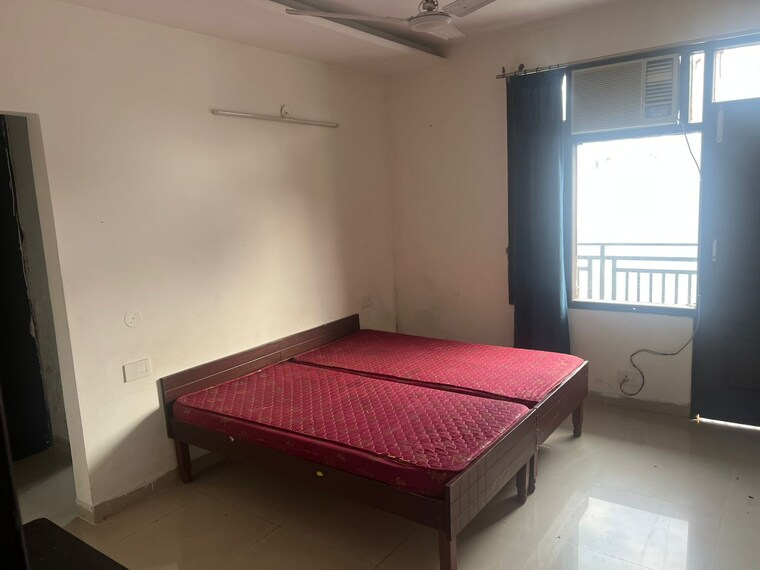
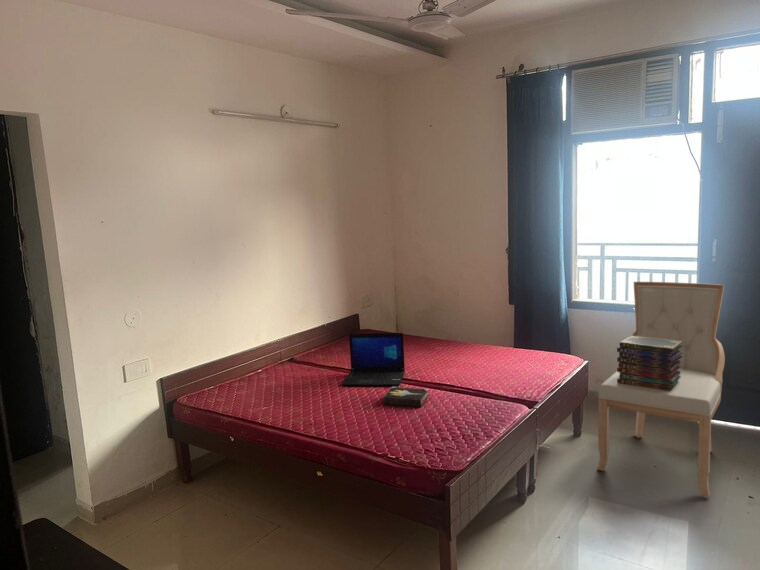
+ laptop [341,332,406,387]
+ hardback book [383,386,430,408]
+ chair [596,281,726,498]
+ book stack [616,335,683,391]
